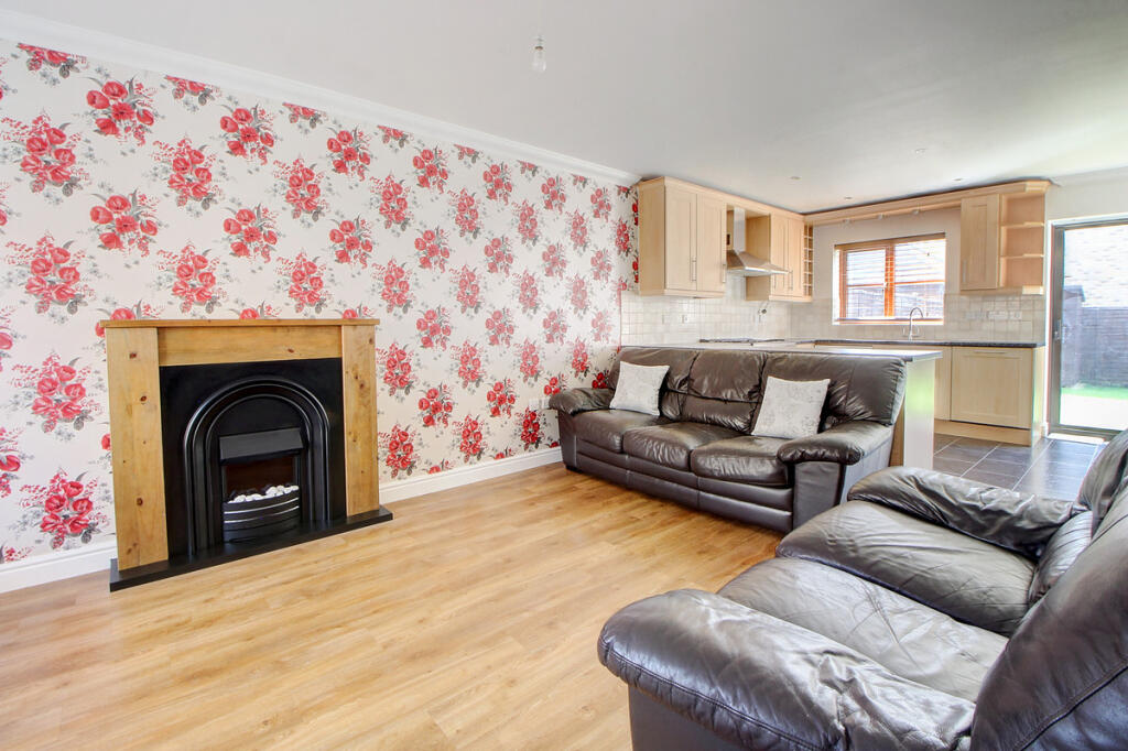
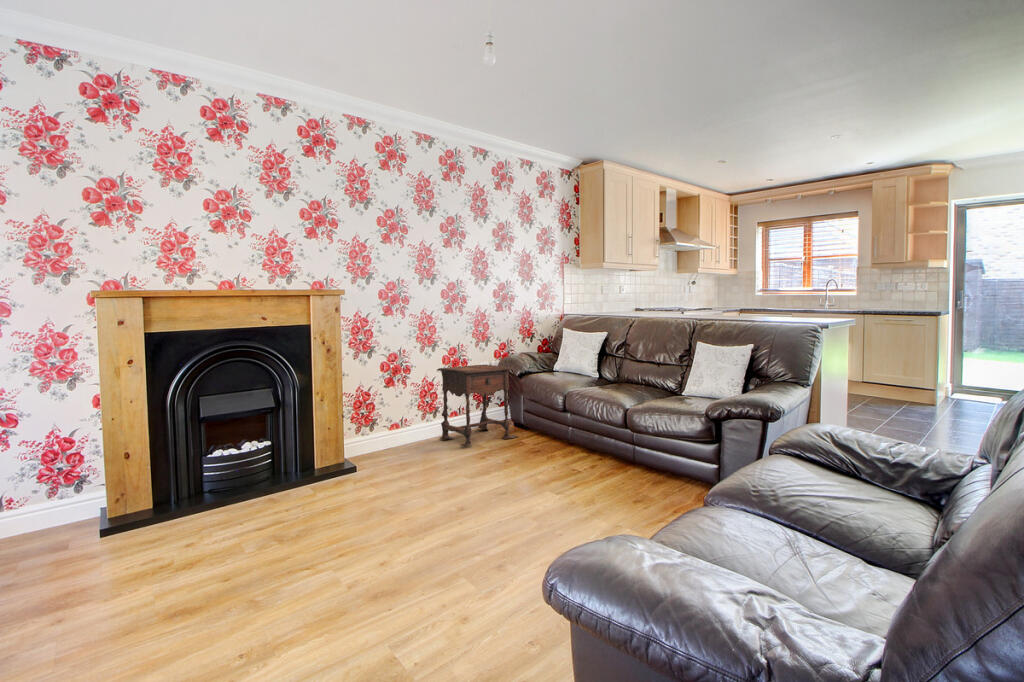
+ side table [436,364,520,448]
